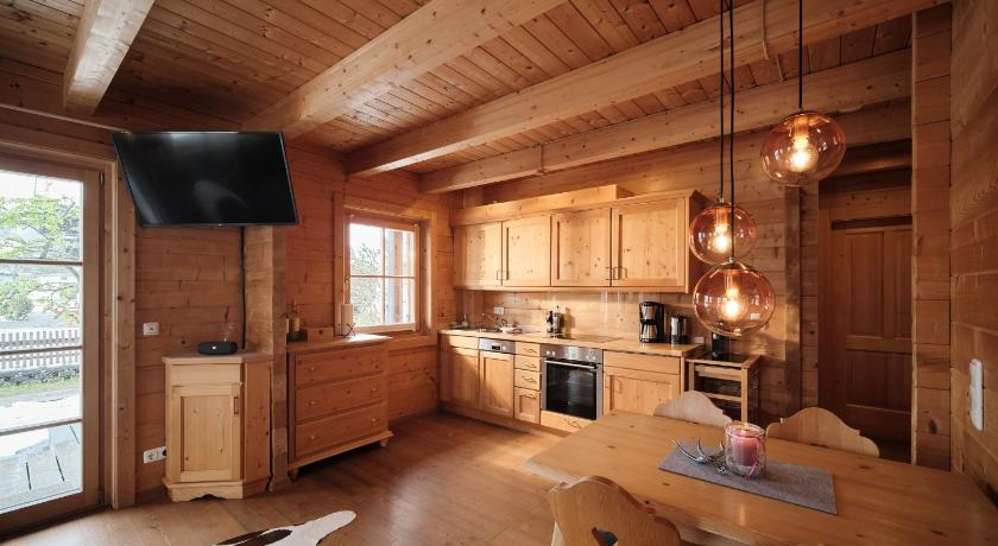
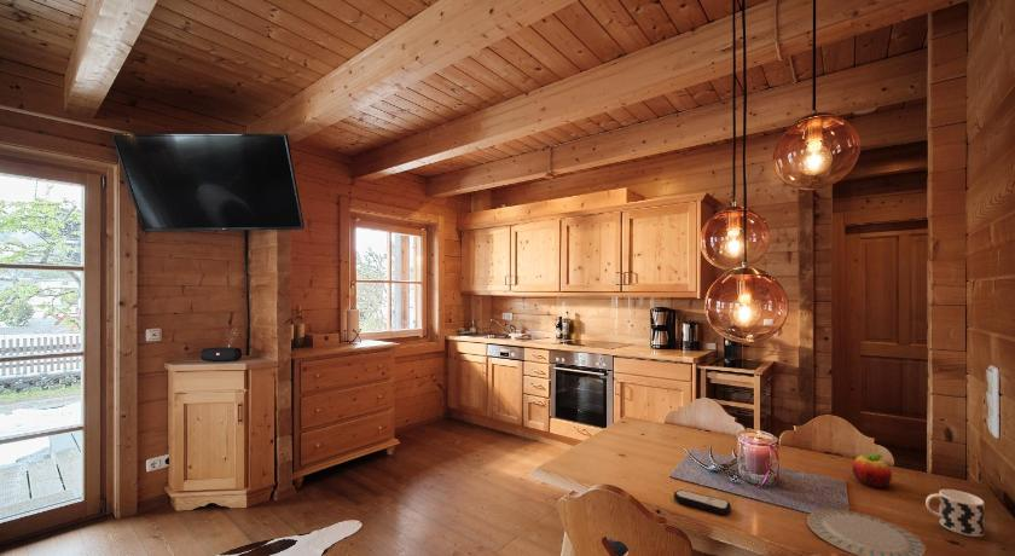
+ cup [924,488,985,538]
+ remote control [673,488,732,516]
+ chinaware [806,509,927,556]
+ fruit [851,453,893,490]
